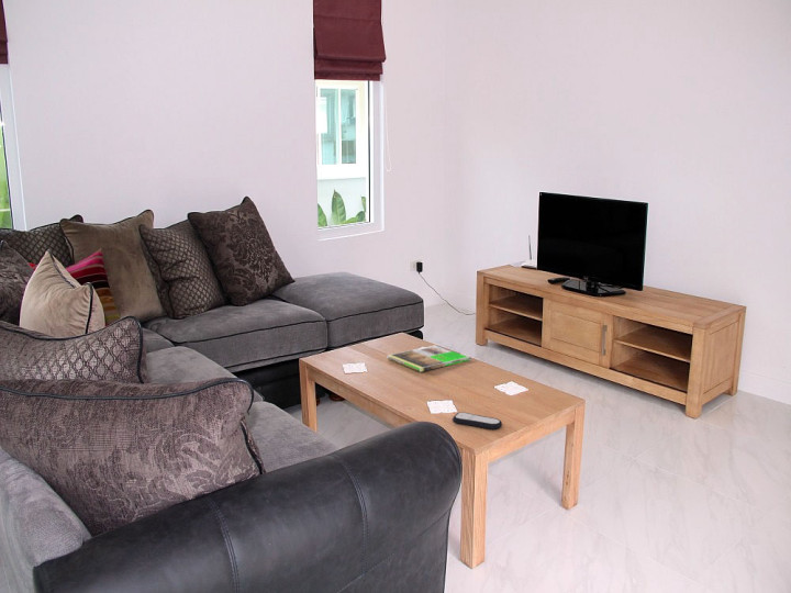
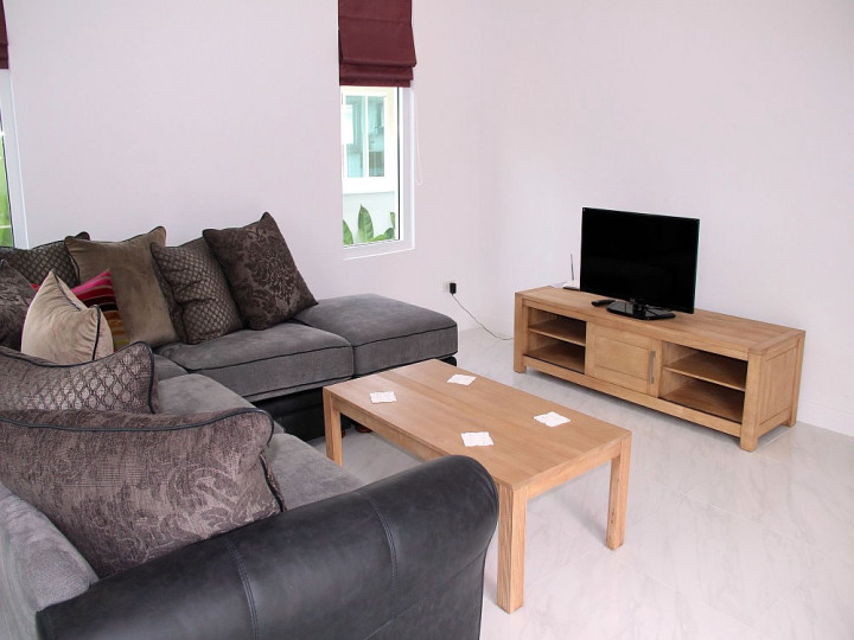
- magazine [387,344,472,373]
- remote control [452,411,503,430]
